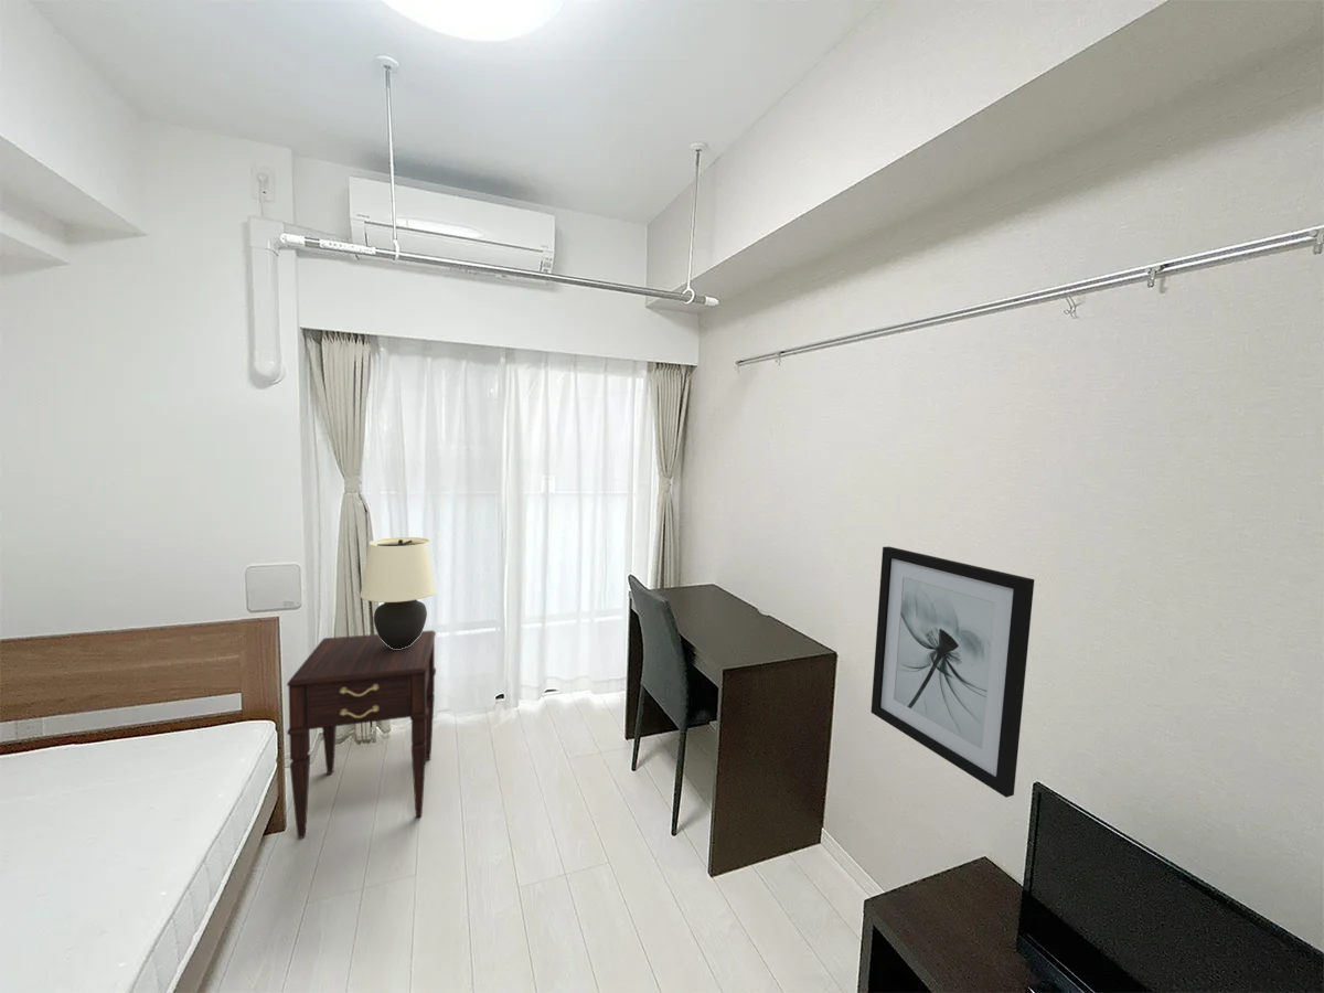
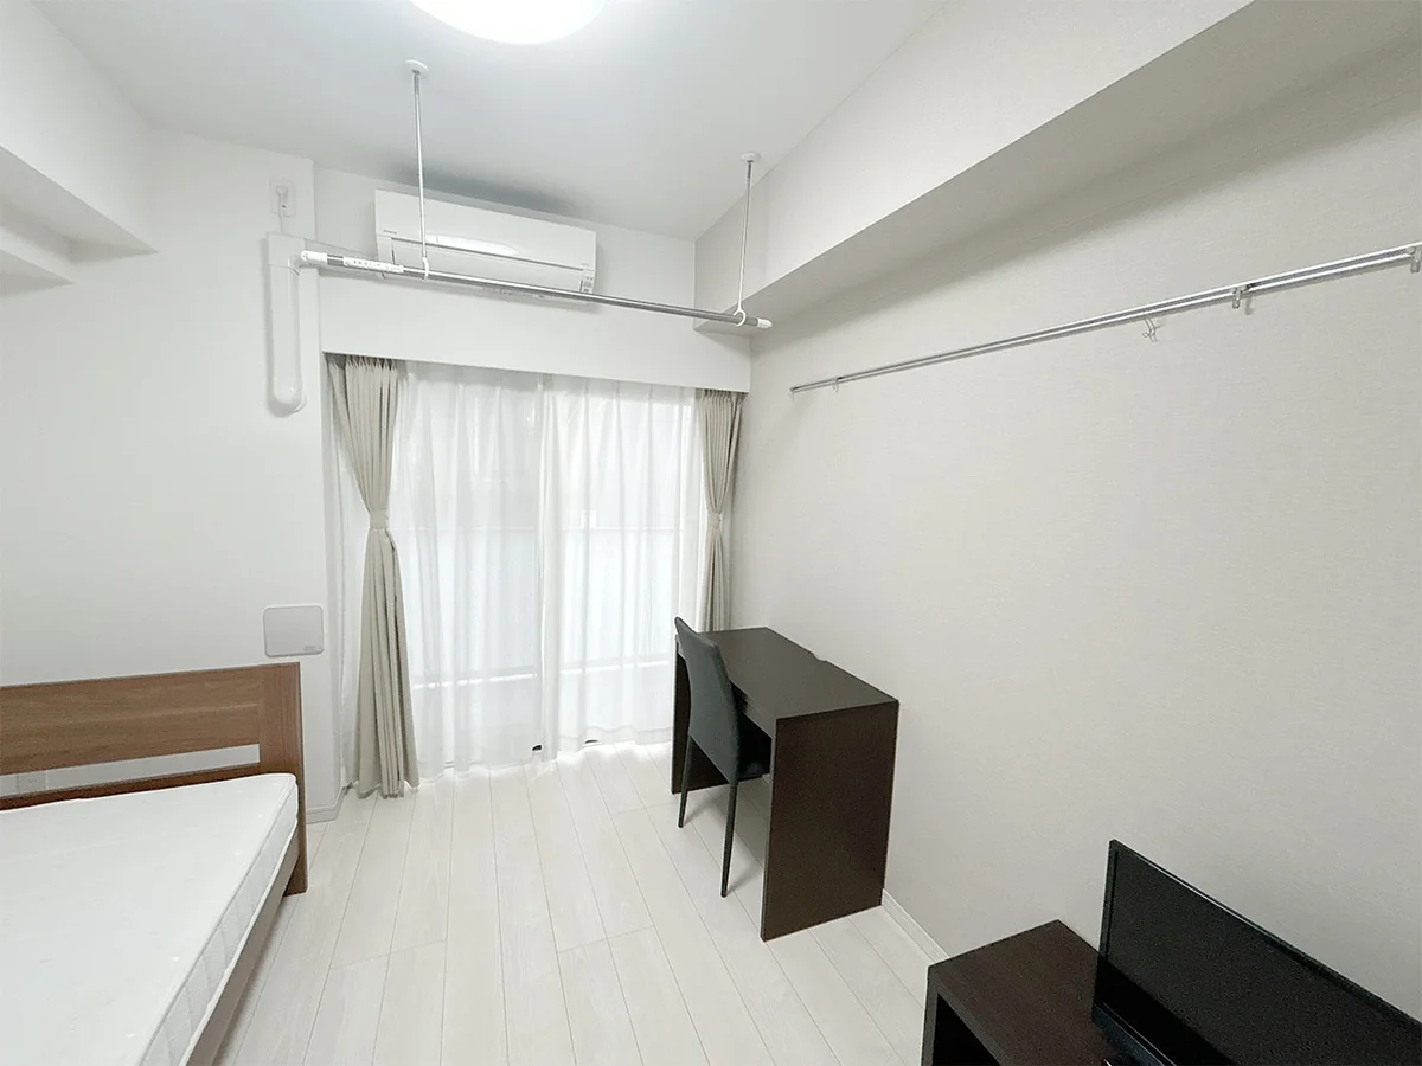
- wall art [869,545,1035,799]
- table lamp [359,536,440,649]
- nightstand [286,629,437,840]
